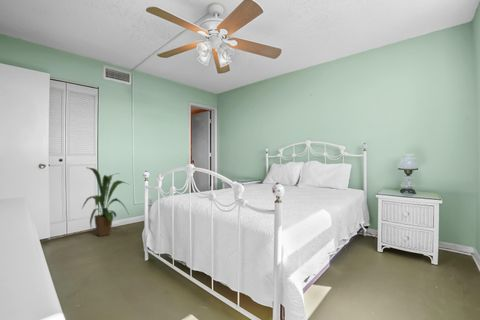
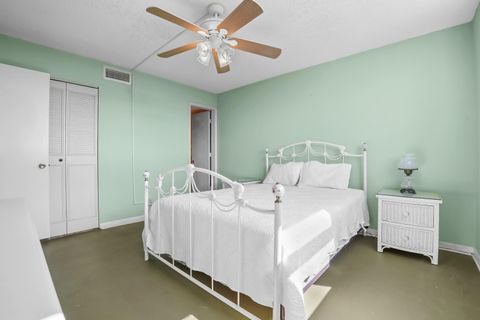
- house plant [81,167,131,237]
